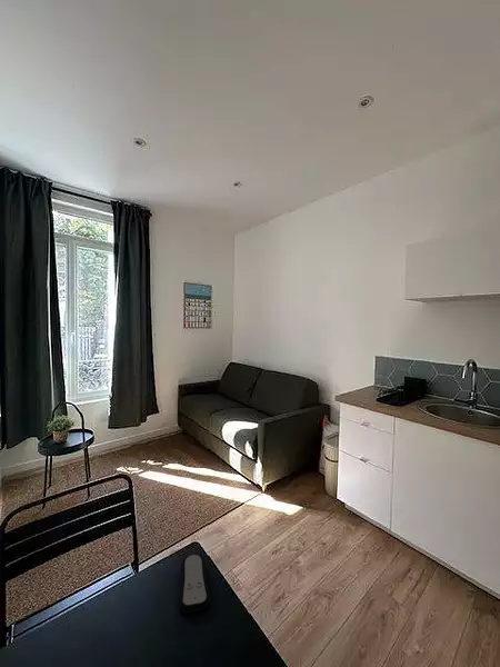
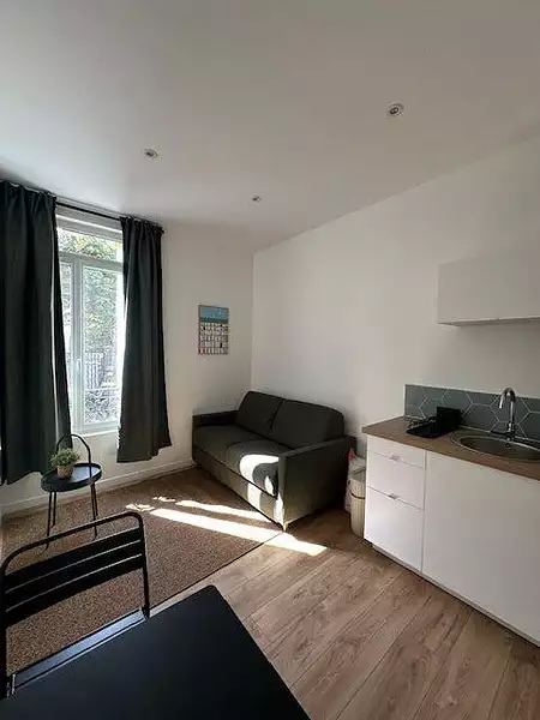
- remote control [178,552,211,615]
